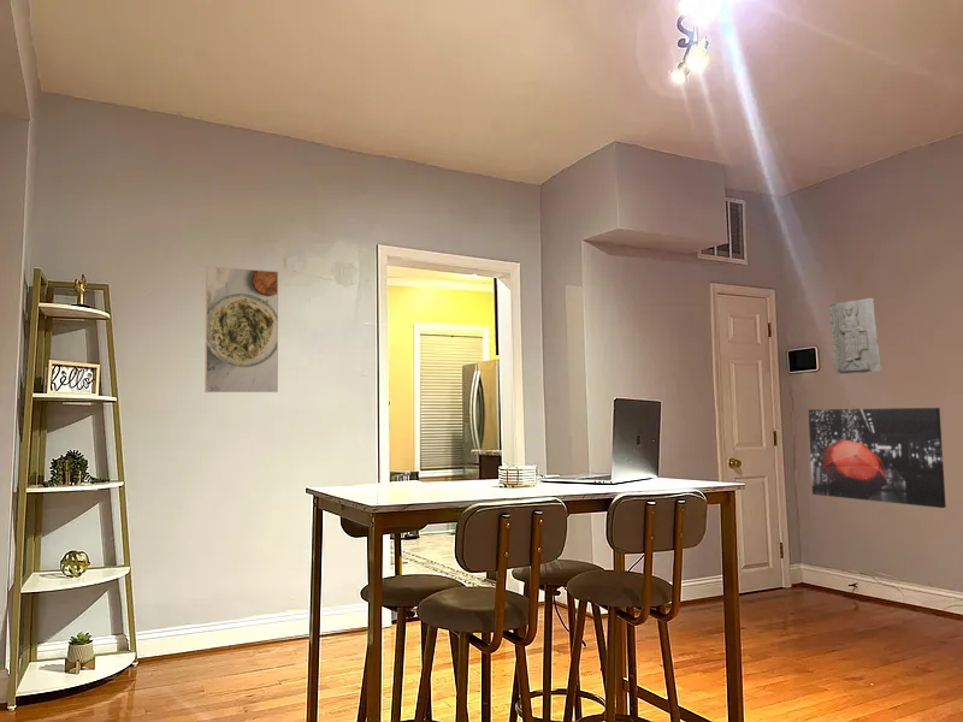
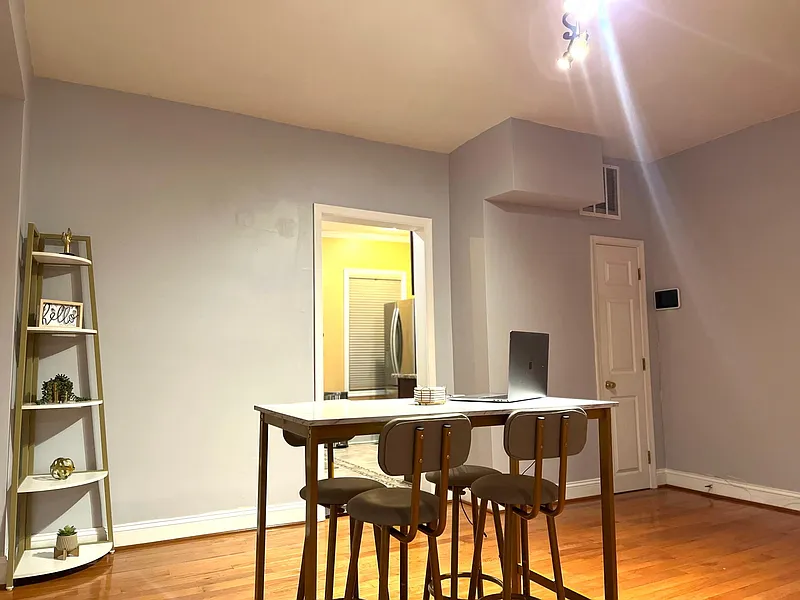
- relief sculpture [828,297,882,375]
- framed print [203,265,279,393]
- wall art [808,407,947,509]
